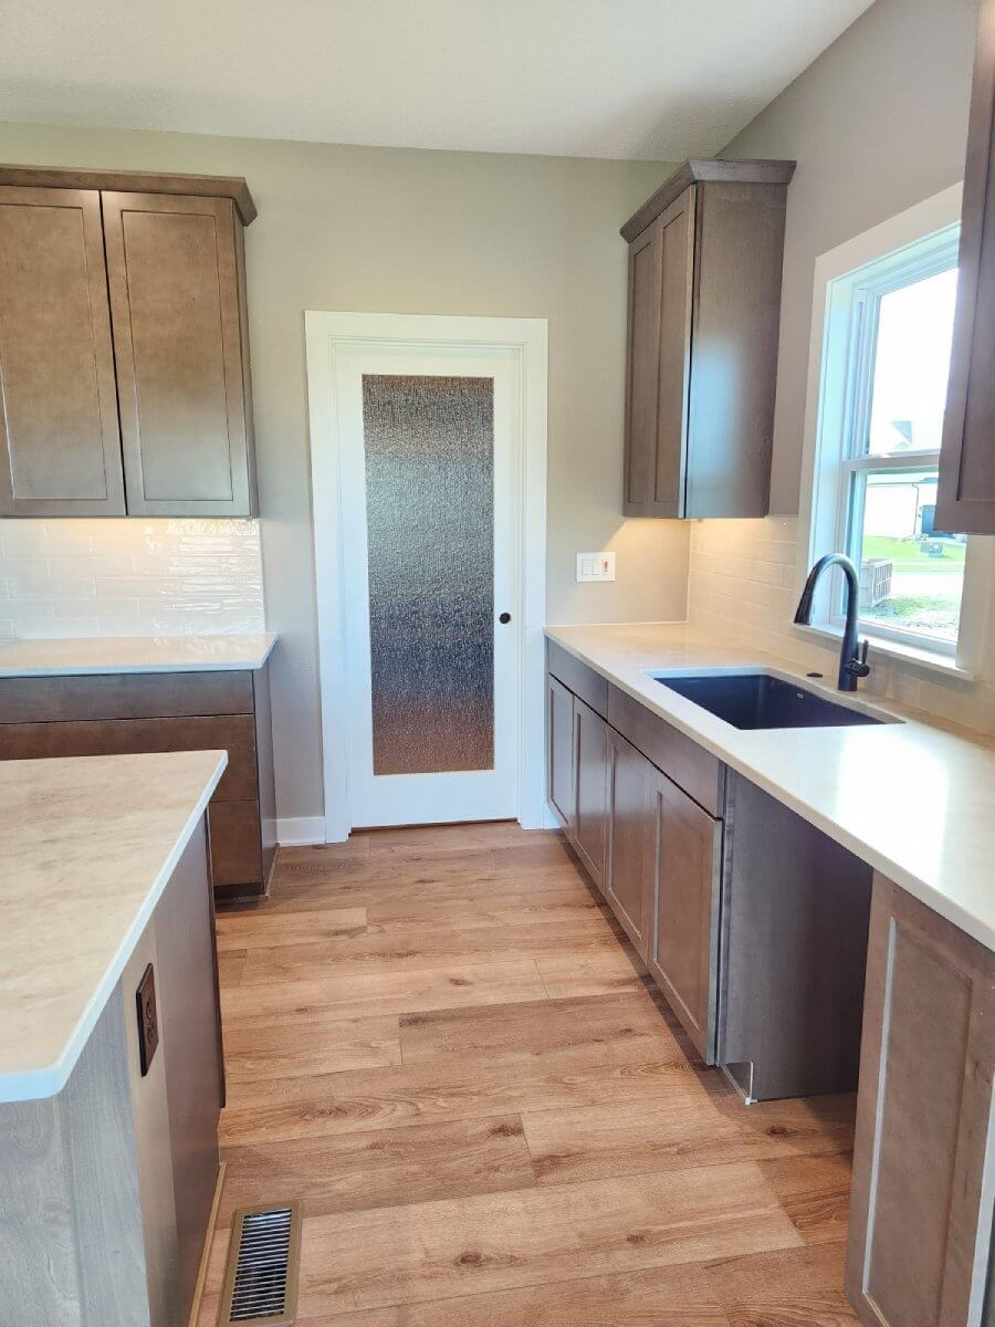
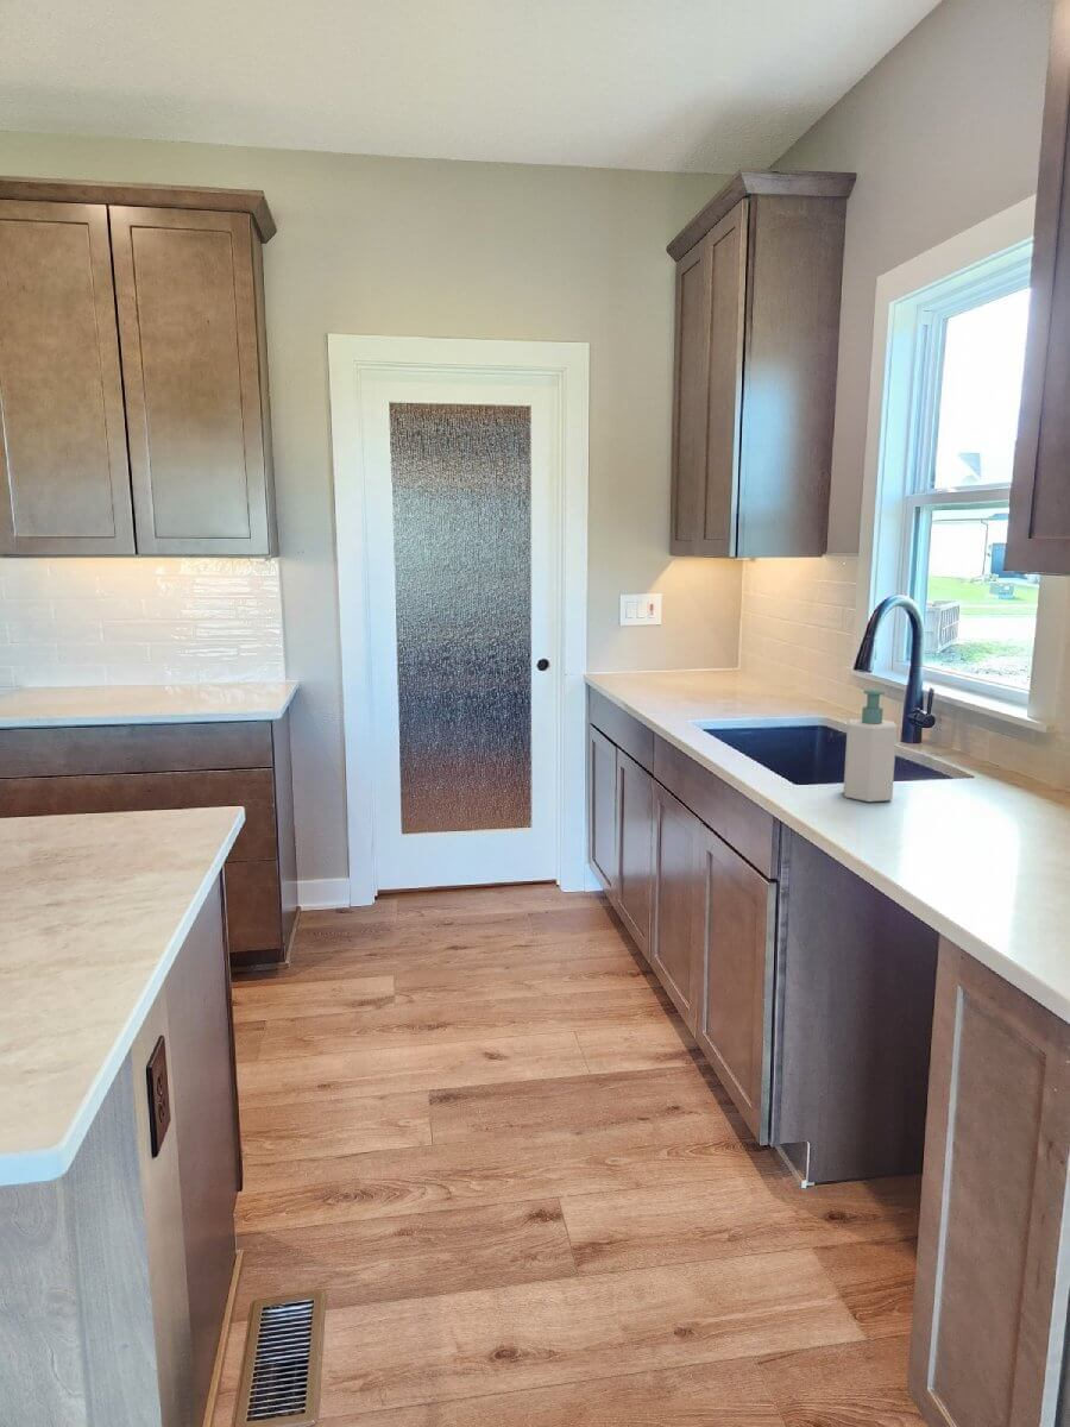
+ soap bottle [843,689,898,803]
